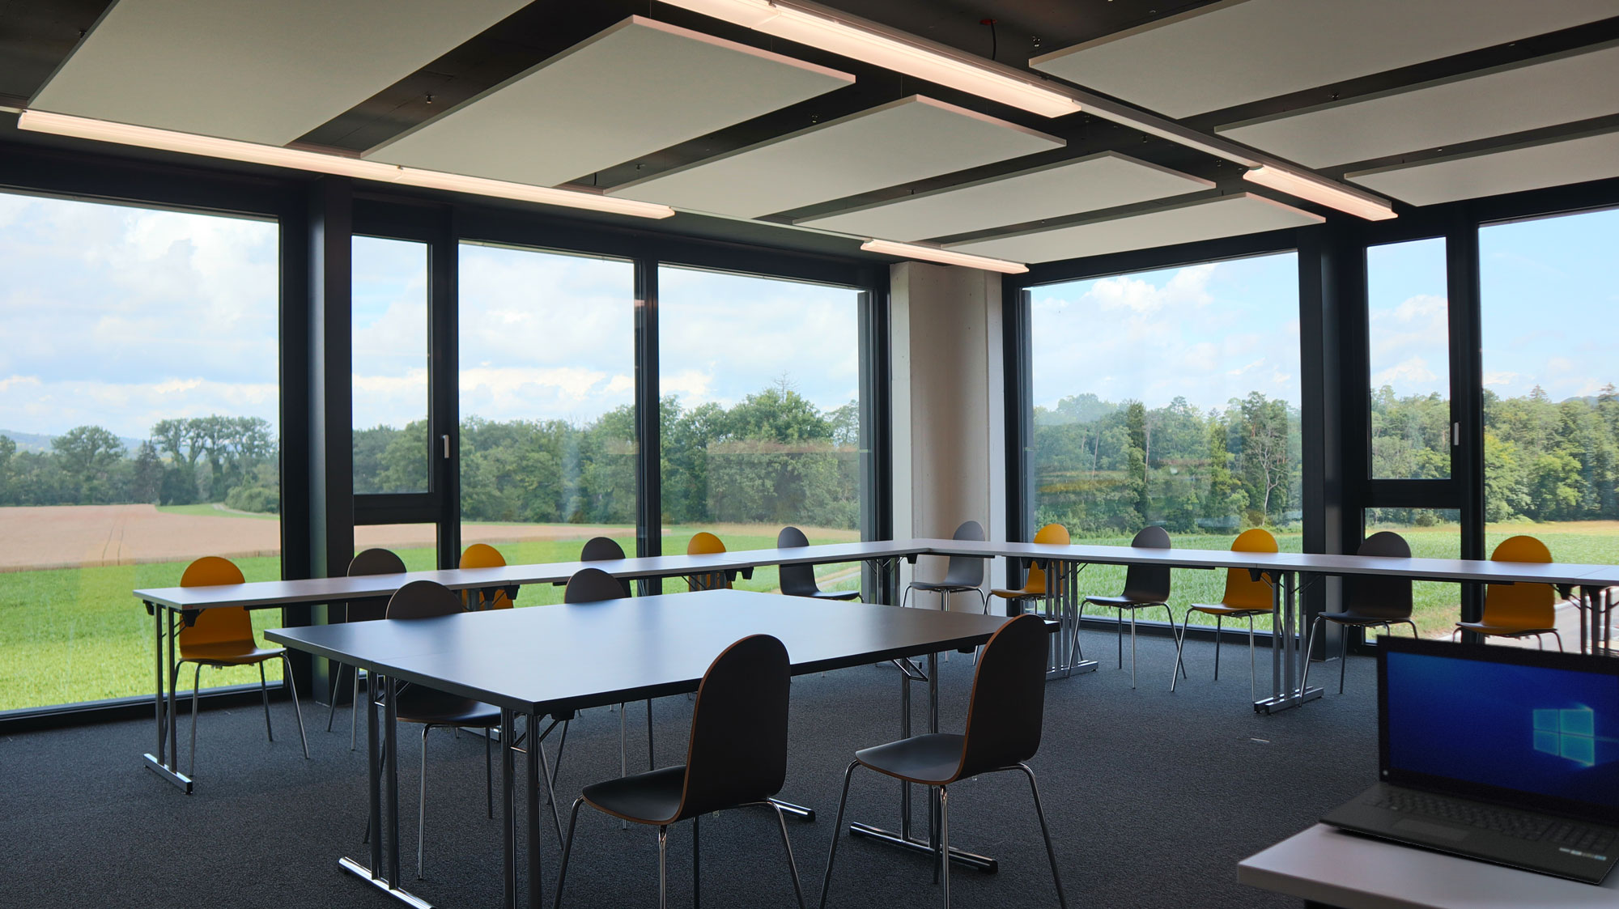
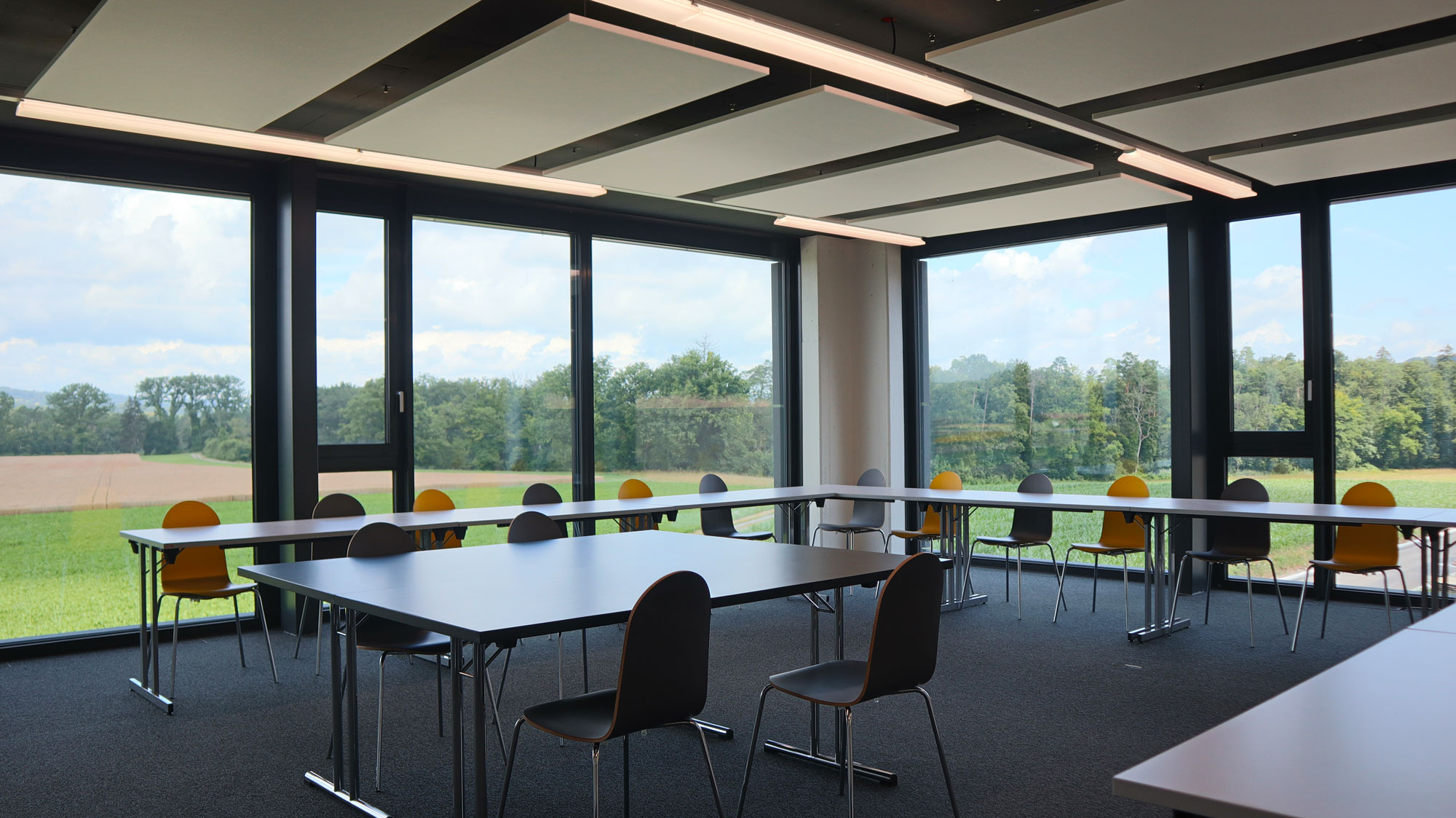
- laptop [1319,633,1619,886]
